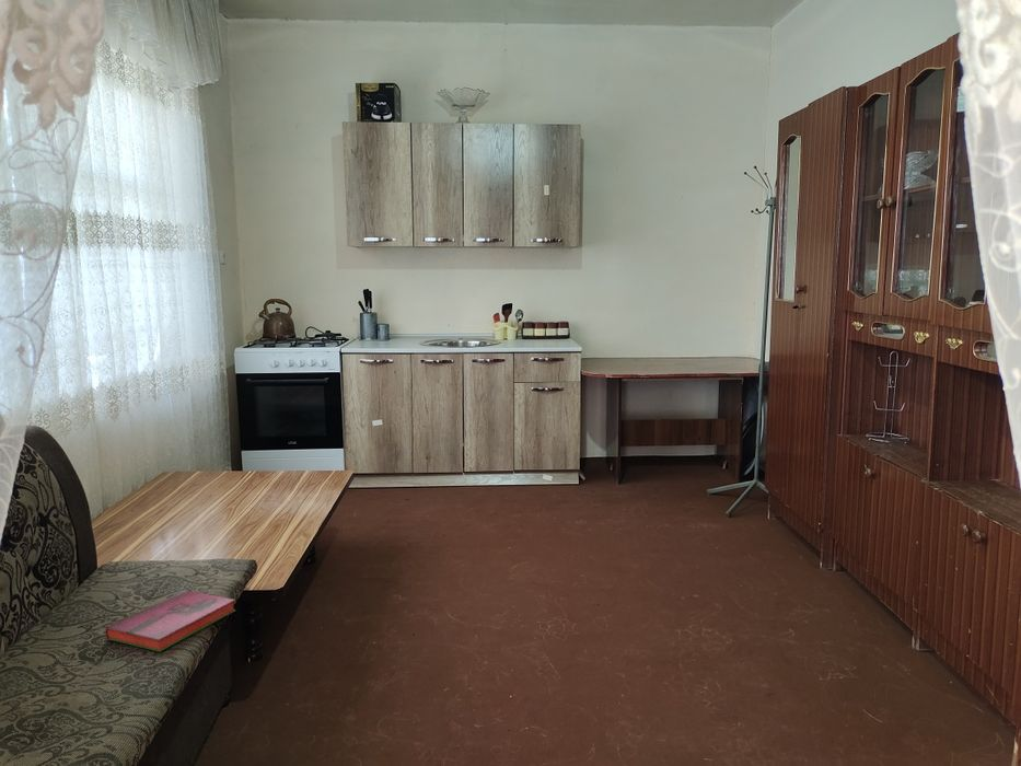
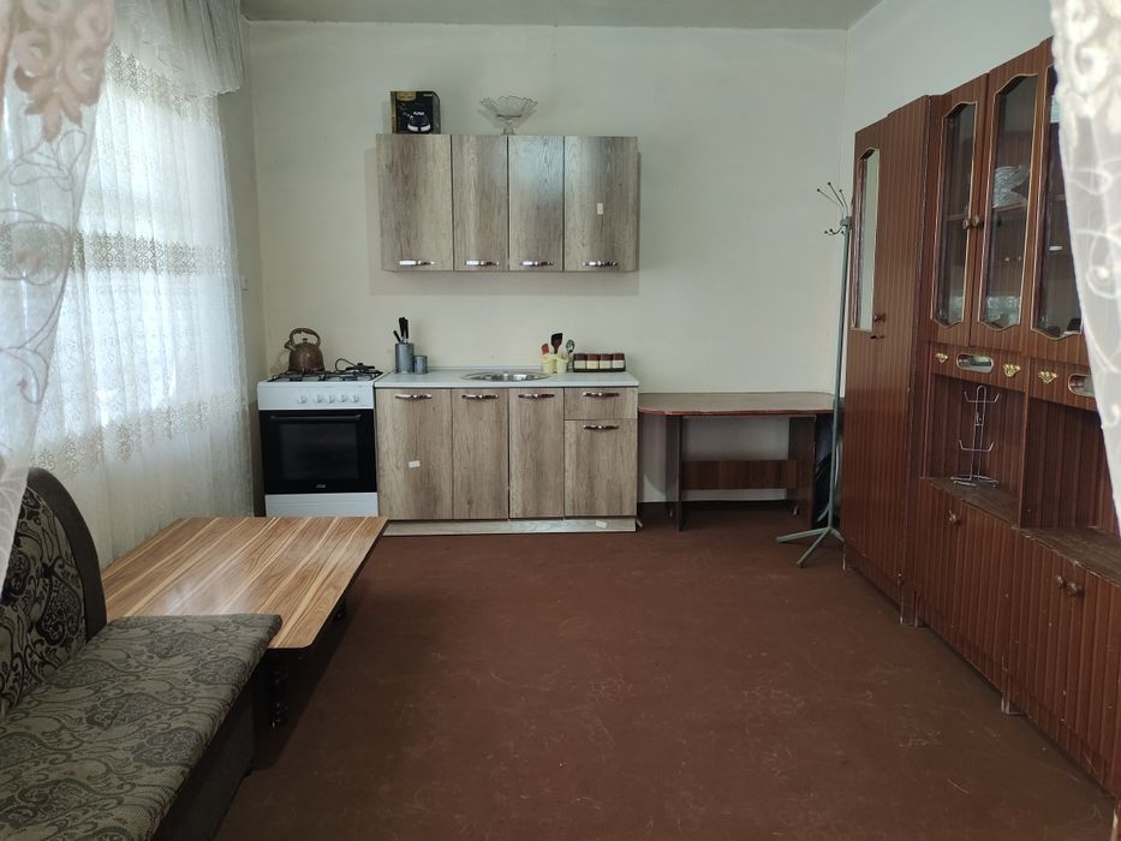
- hardback book [105,589,236,653]
